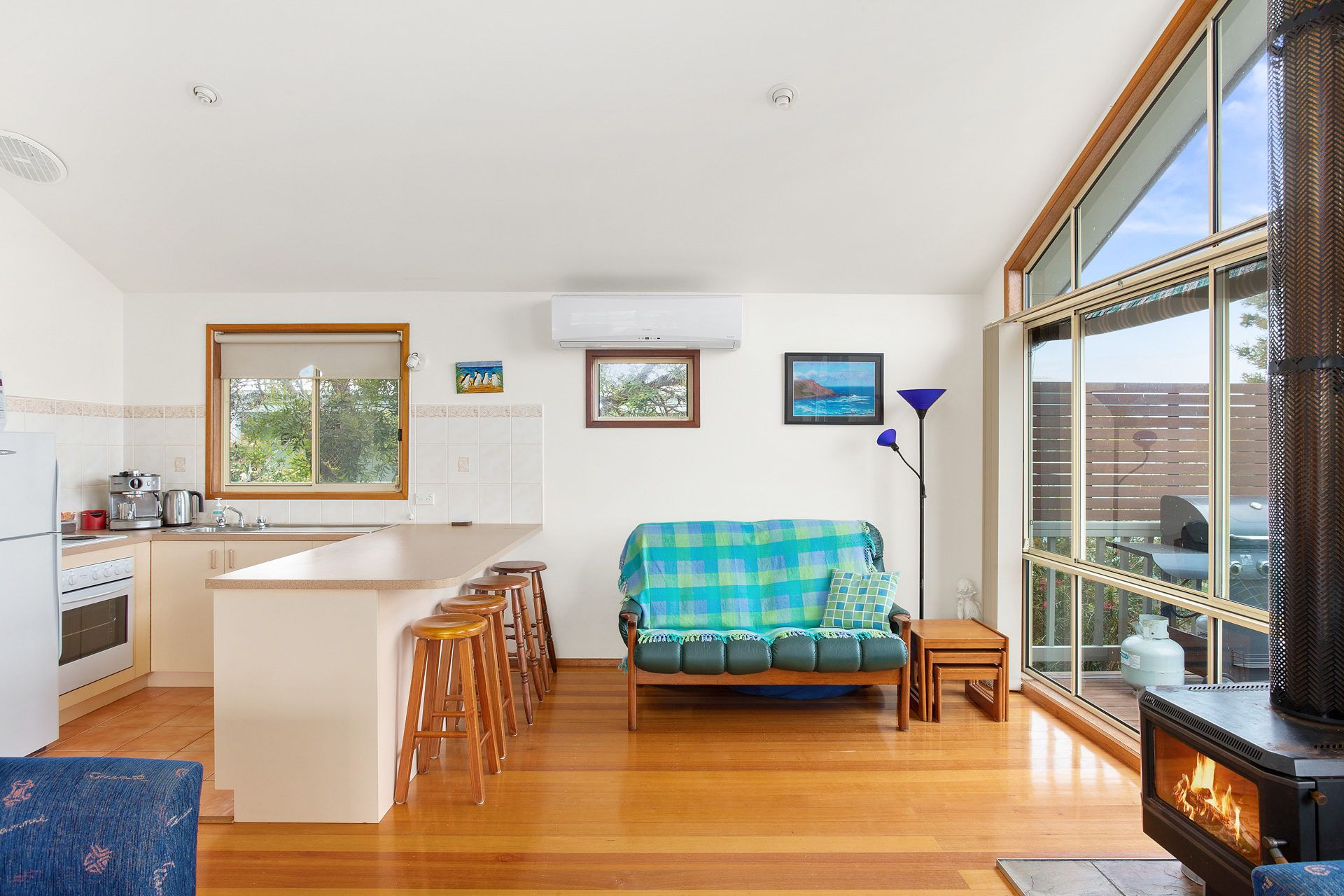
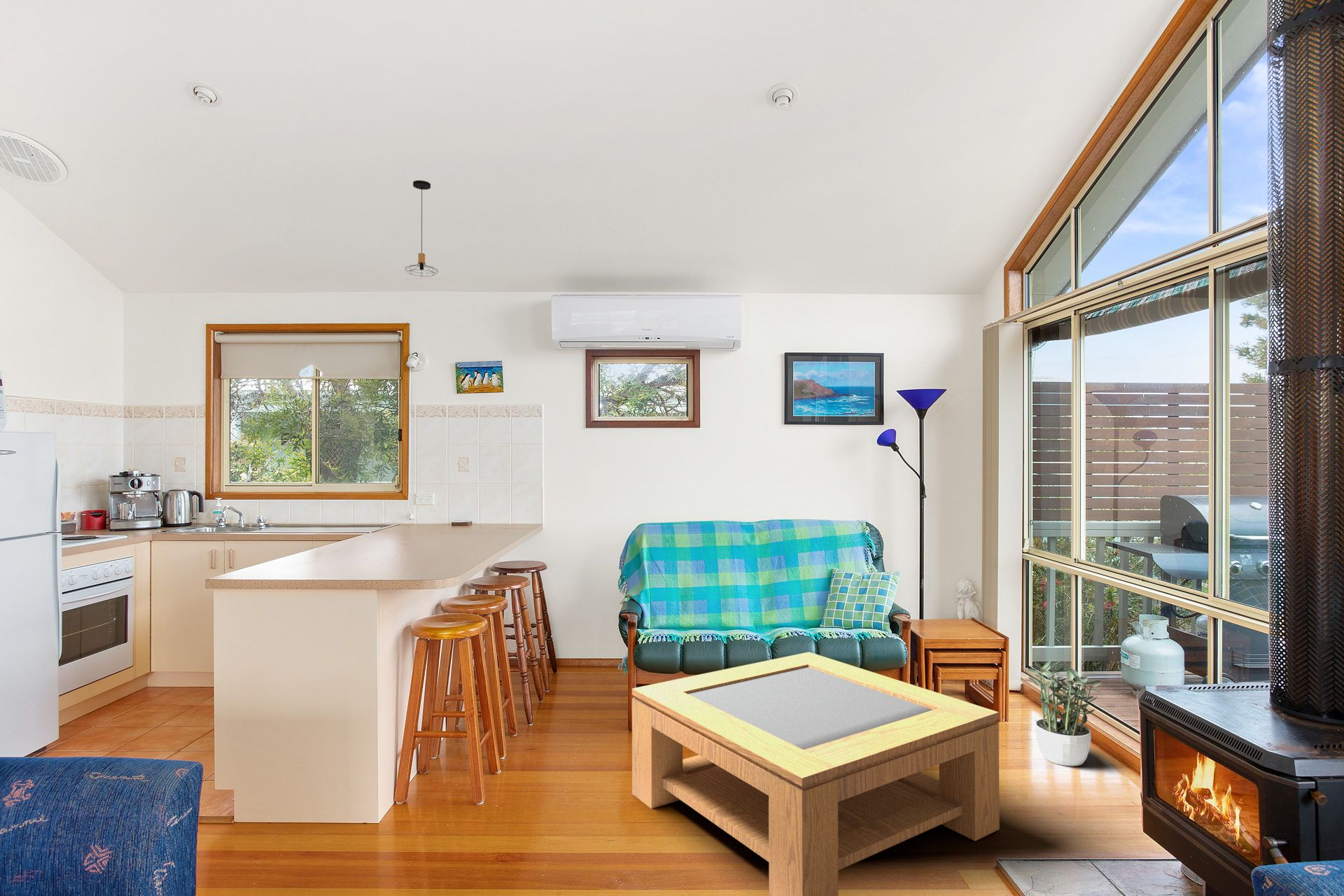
+ pendant light [405,180,439,278]
+ coffee table [631,652,1000,896]
+ potted plant [1026,659,1102,766]
